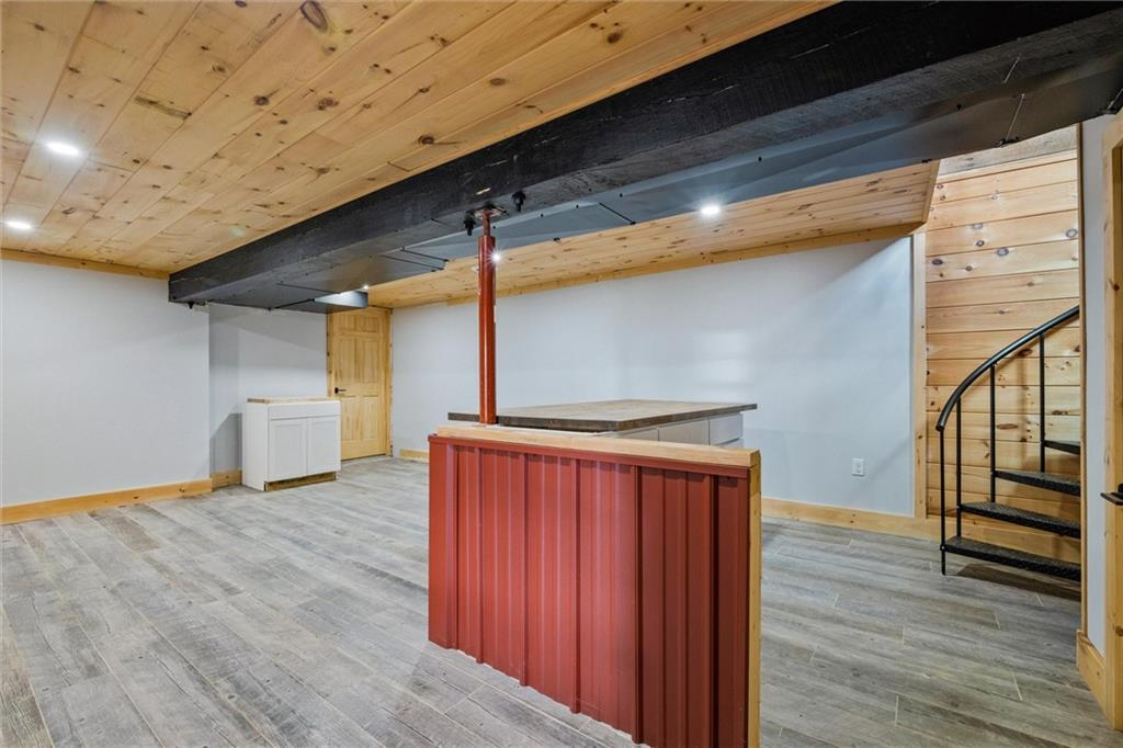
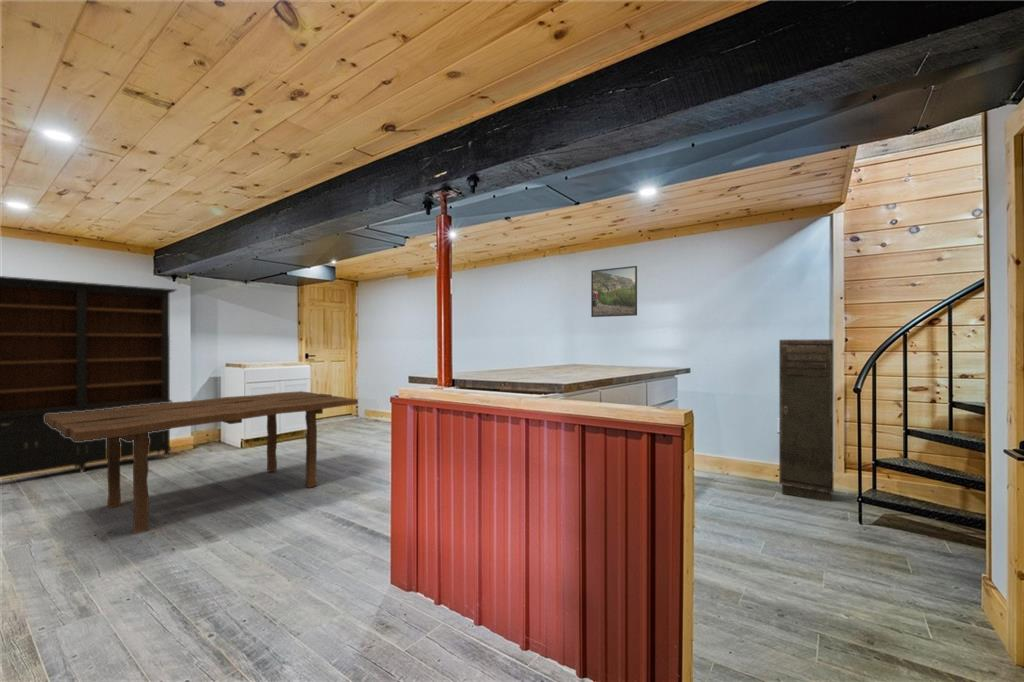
+ bookcase [0,275,178,479]
+ dining table [45,390,359,535]
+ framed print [590,265,638,318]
+ storage cabinet [778,339,834,503]
